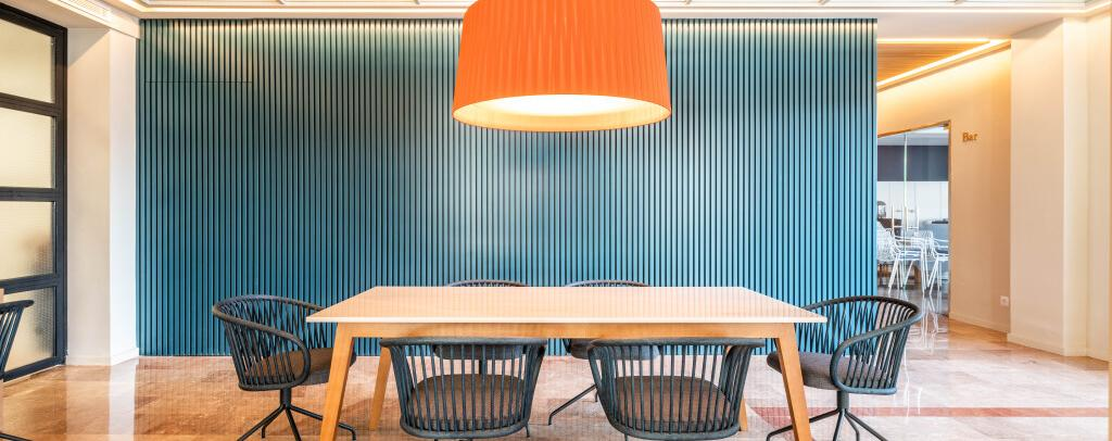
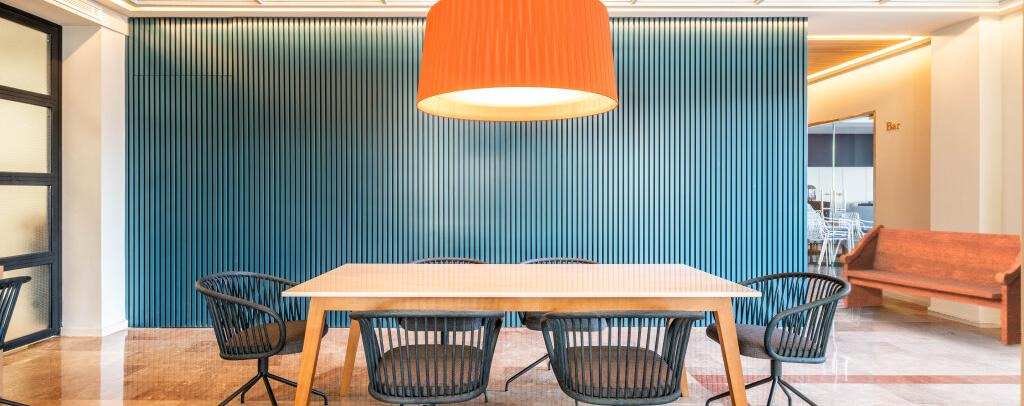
+ bench [839,224,1023,346]
